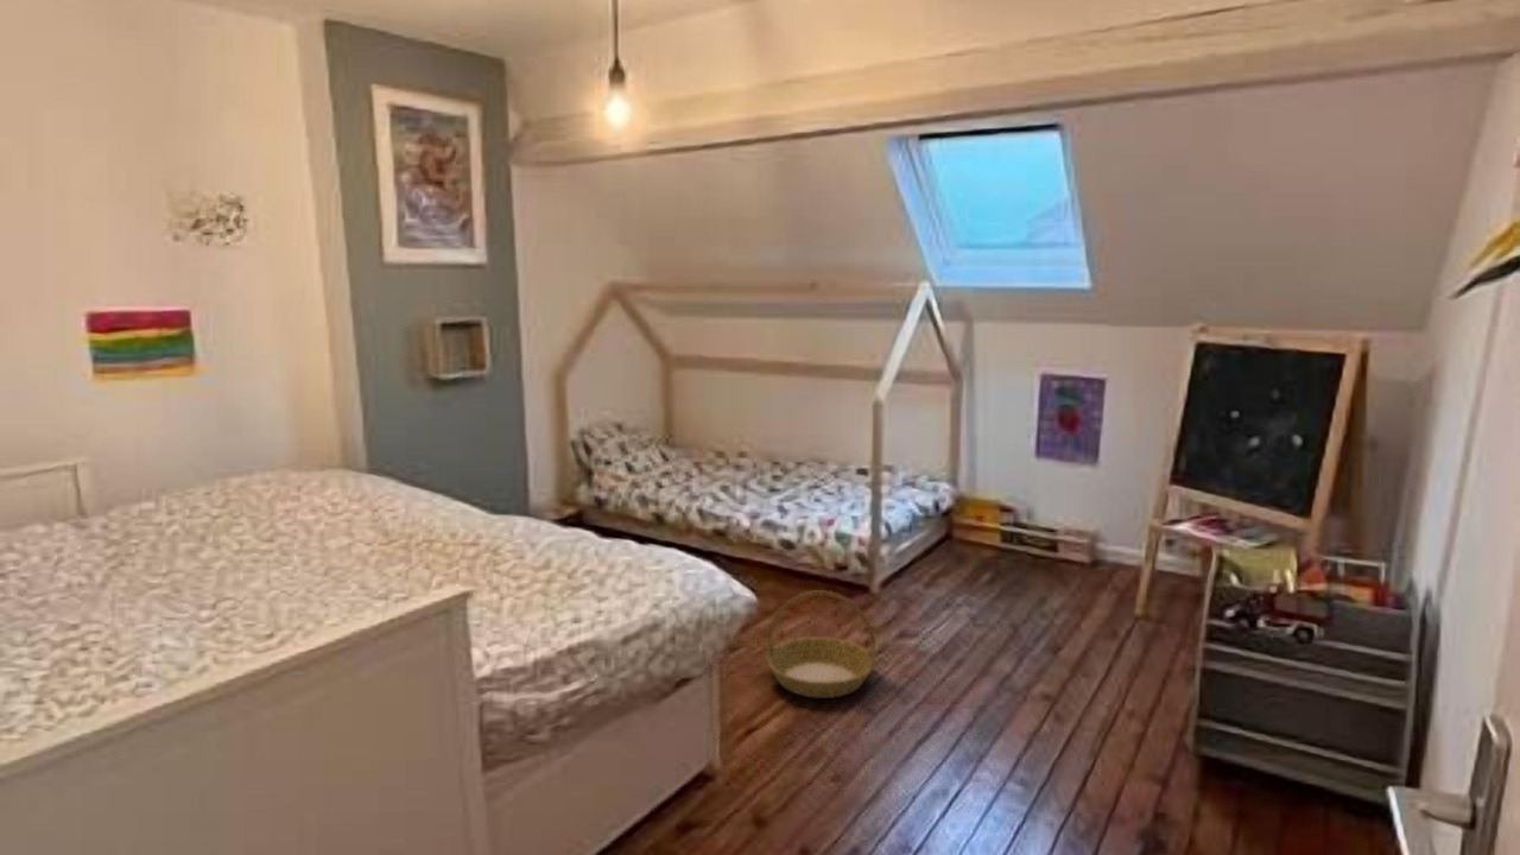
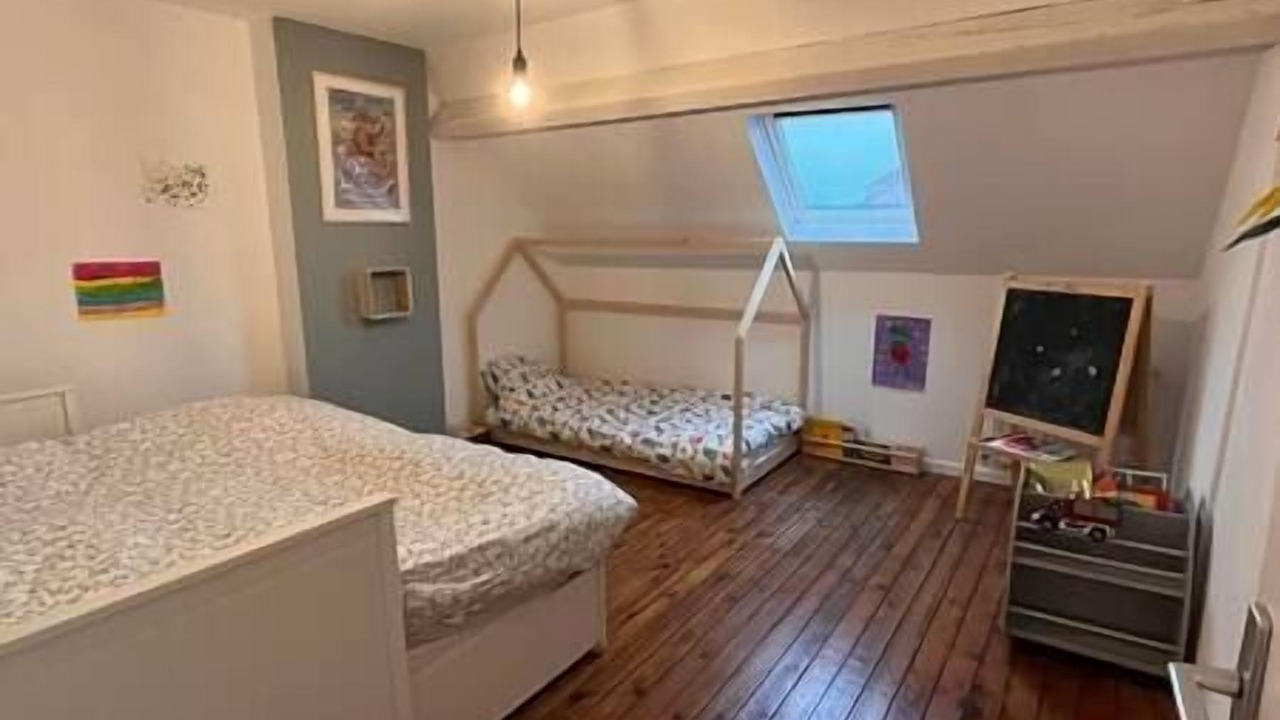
- basket [765,589,876,699]
